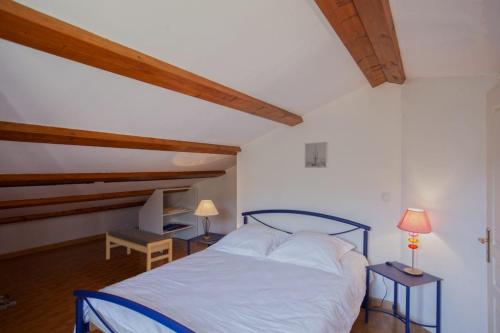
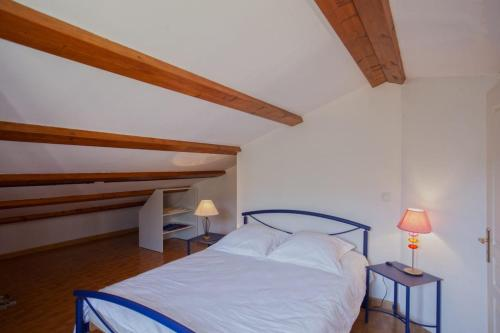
- bench [105,226,173,272]
- wall art [304,141,329,169]
